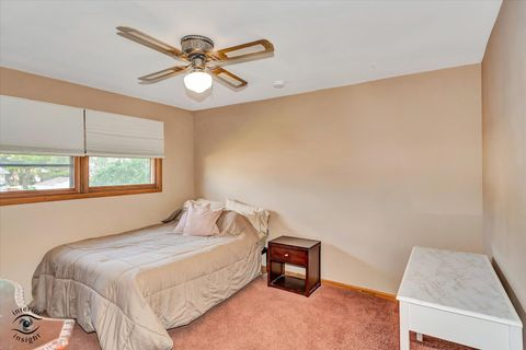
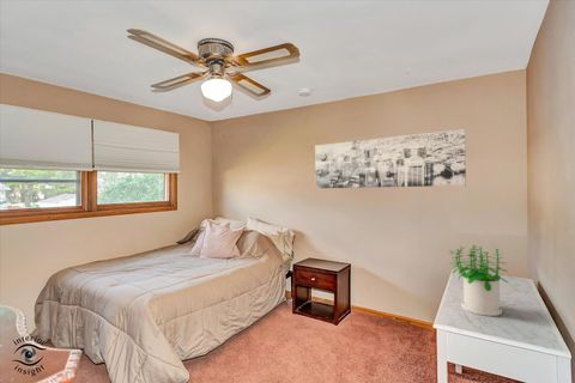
+ potted plant [447,244,510,317]
+ wall art [314,128,467,189]
